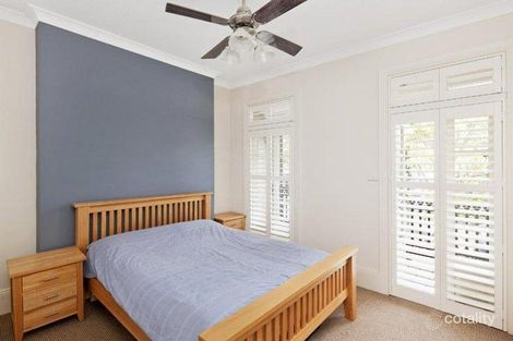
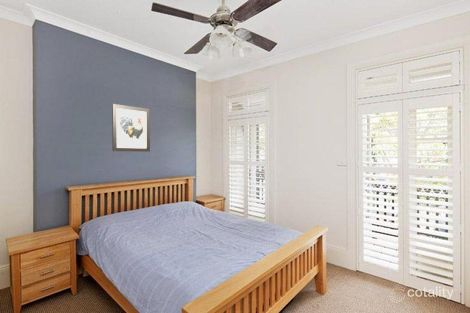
+ wall art [111,103,151,153]
